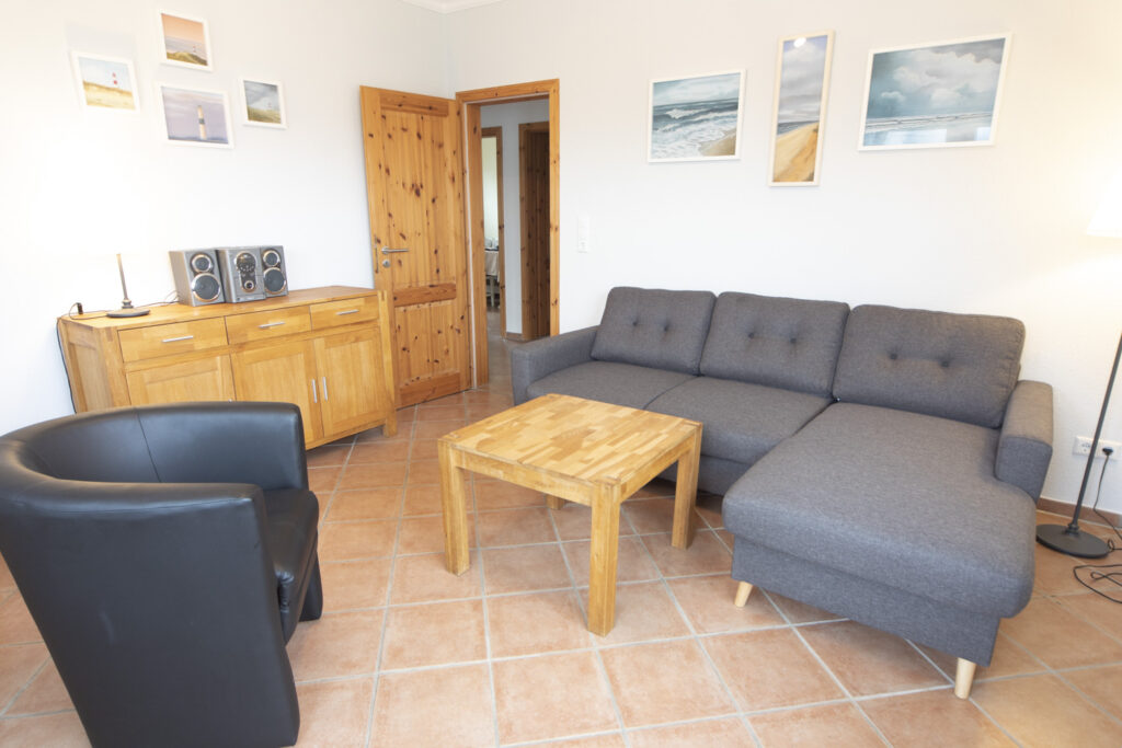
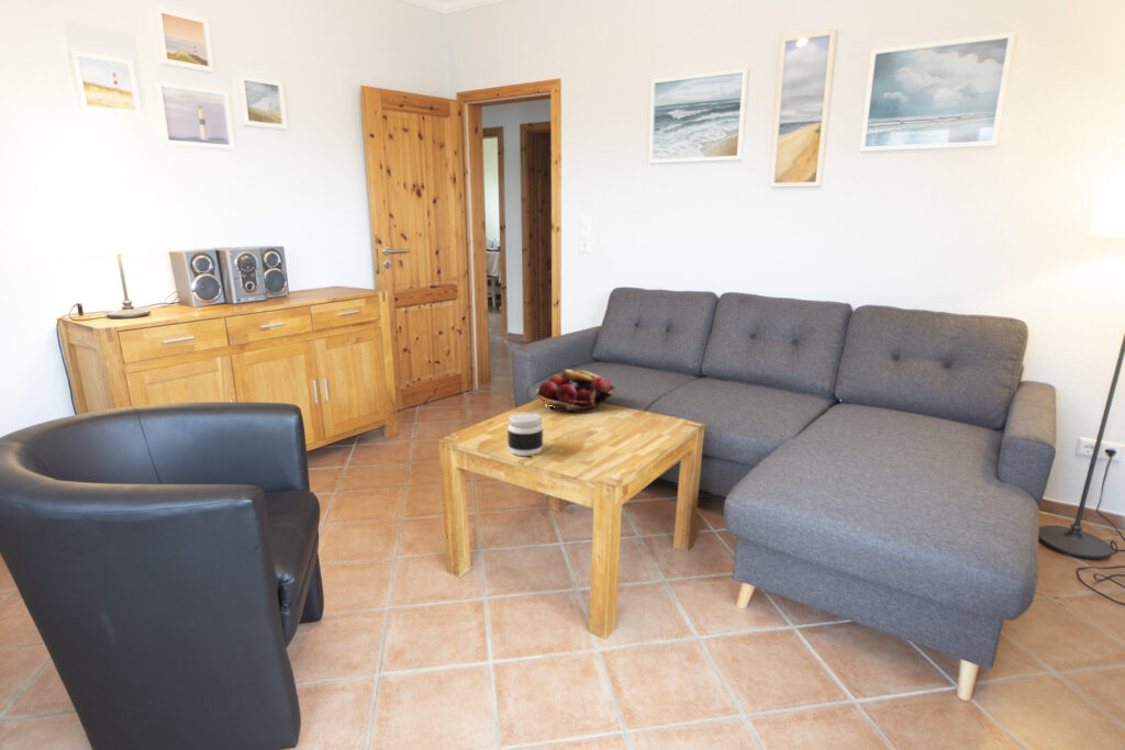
+ fruit basket [534,368,616,414]
+ jar [506,411,544,457]
